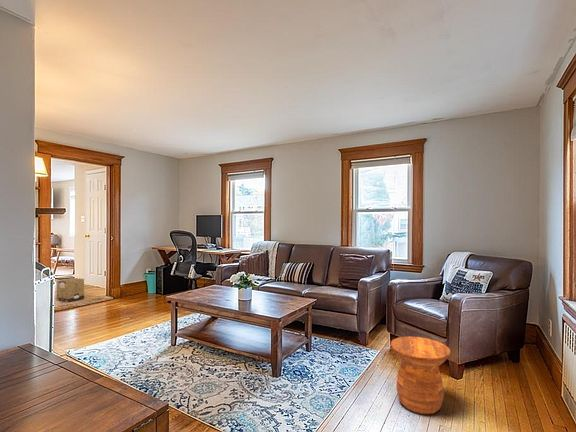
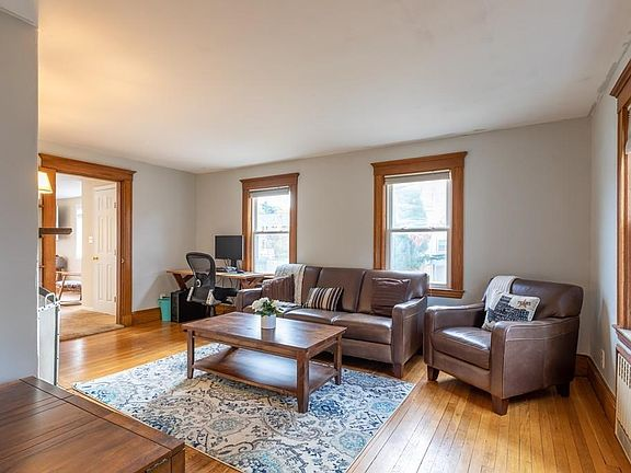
- side table [390,336,452,415]
- cardboard box [55,277,85,303]
